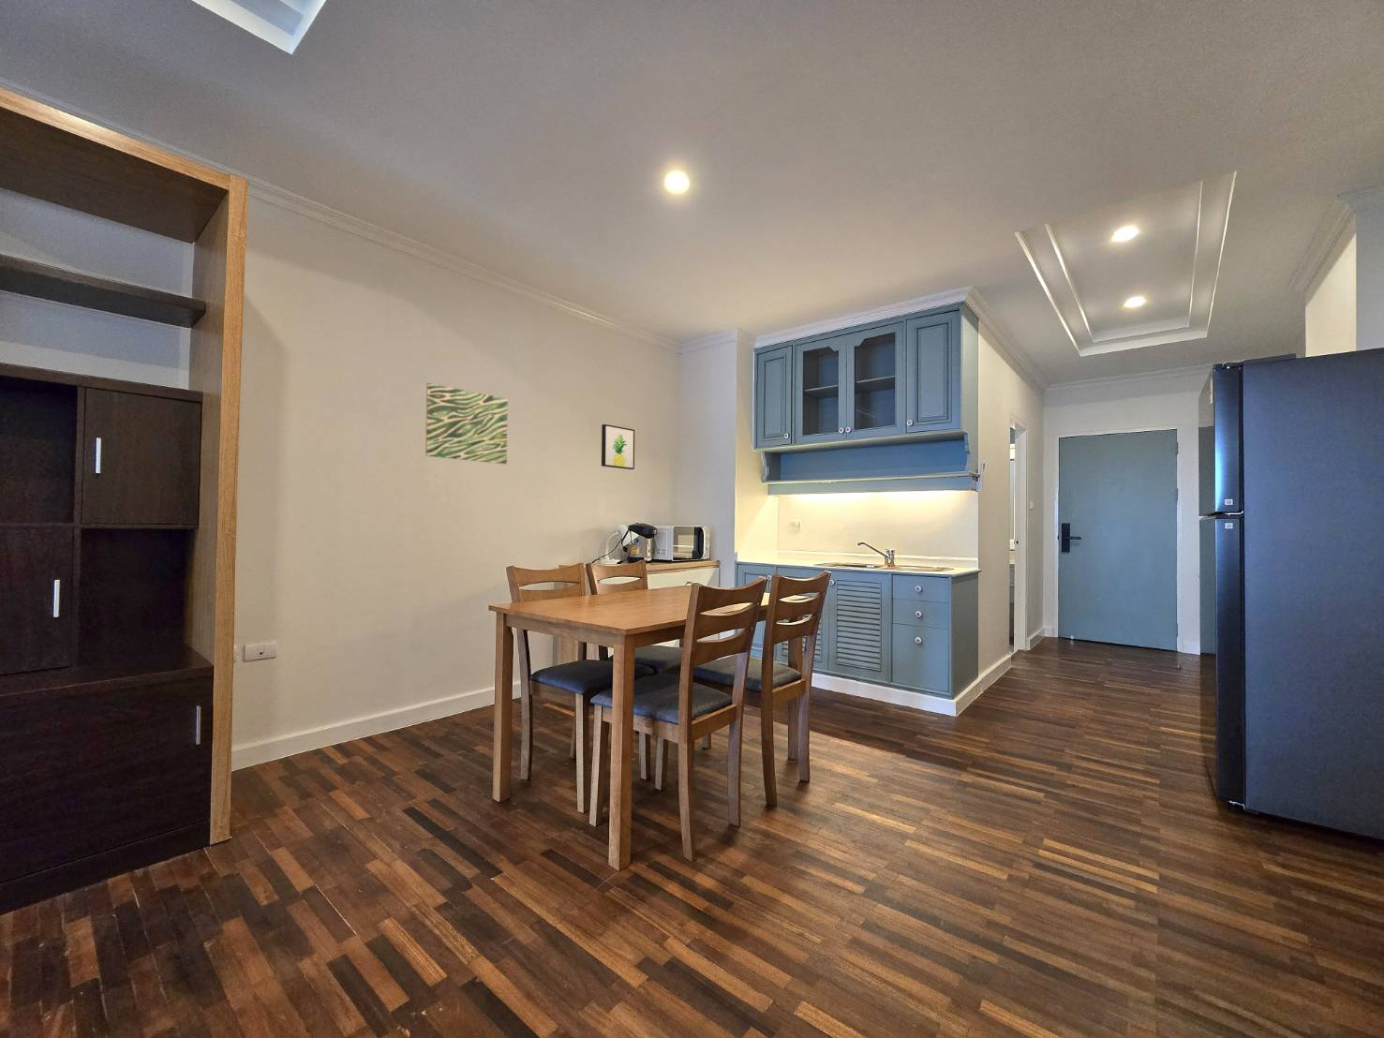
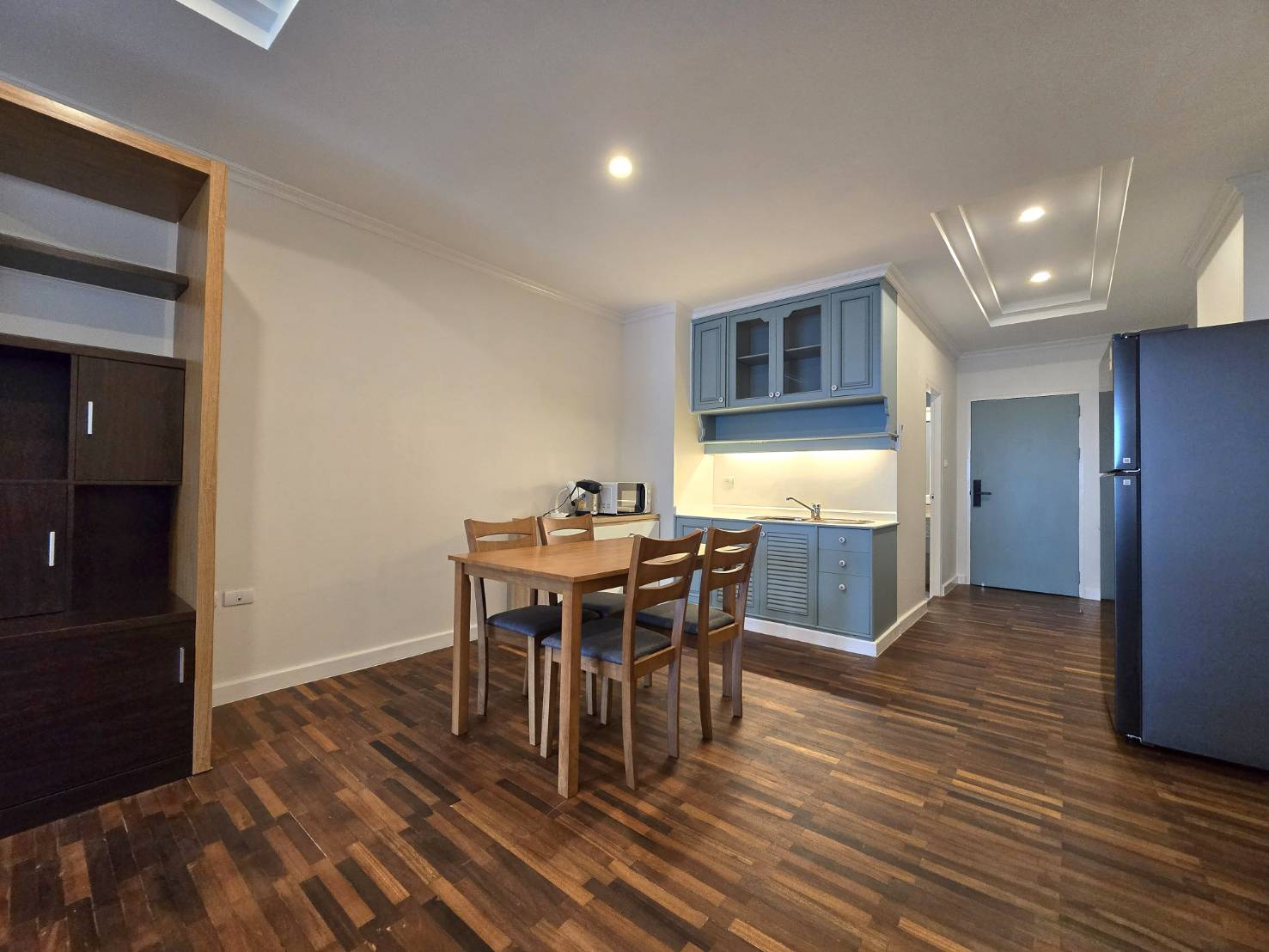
- wall art [424,383,509,464]
- wall art [601,423,636,470]
